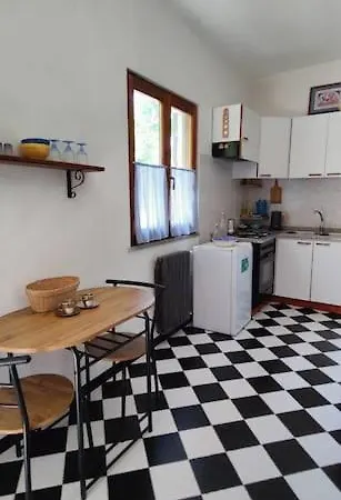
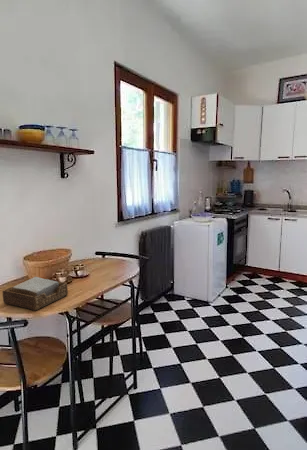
+ napkin holder [2,276,69,311]
